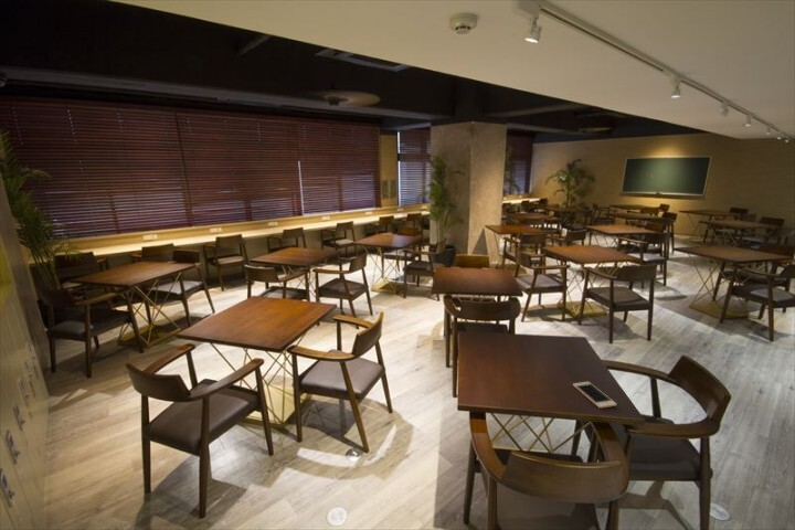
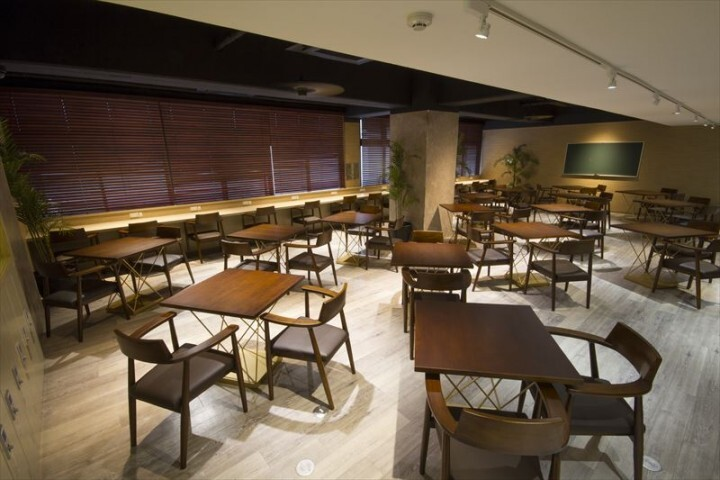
- cell phone [572,381,618,410]
